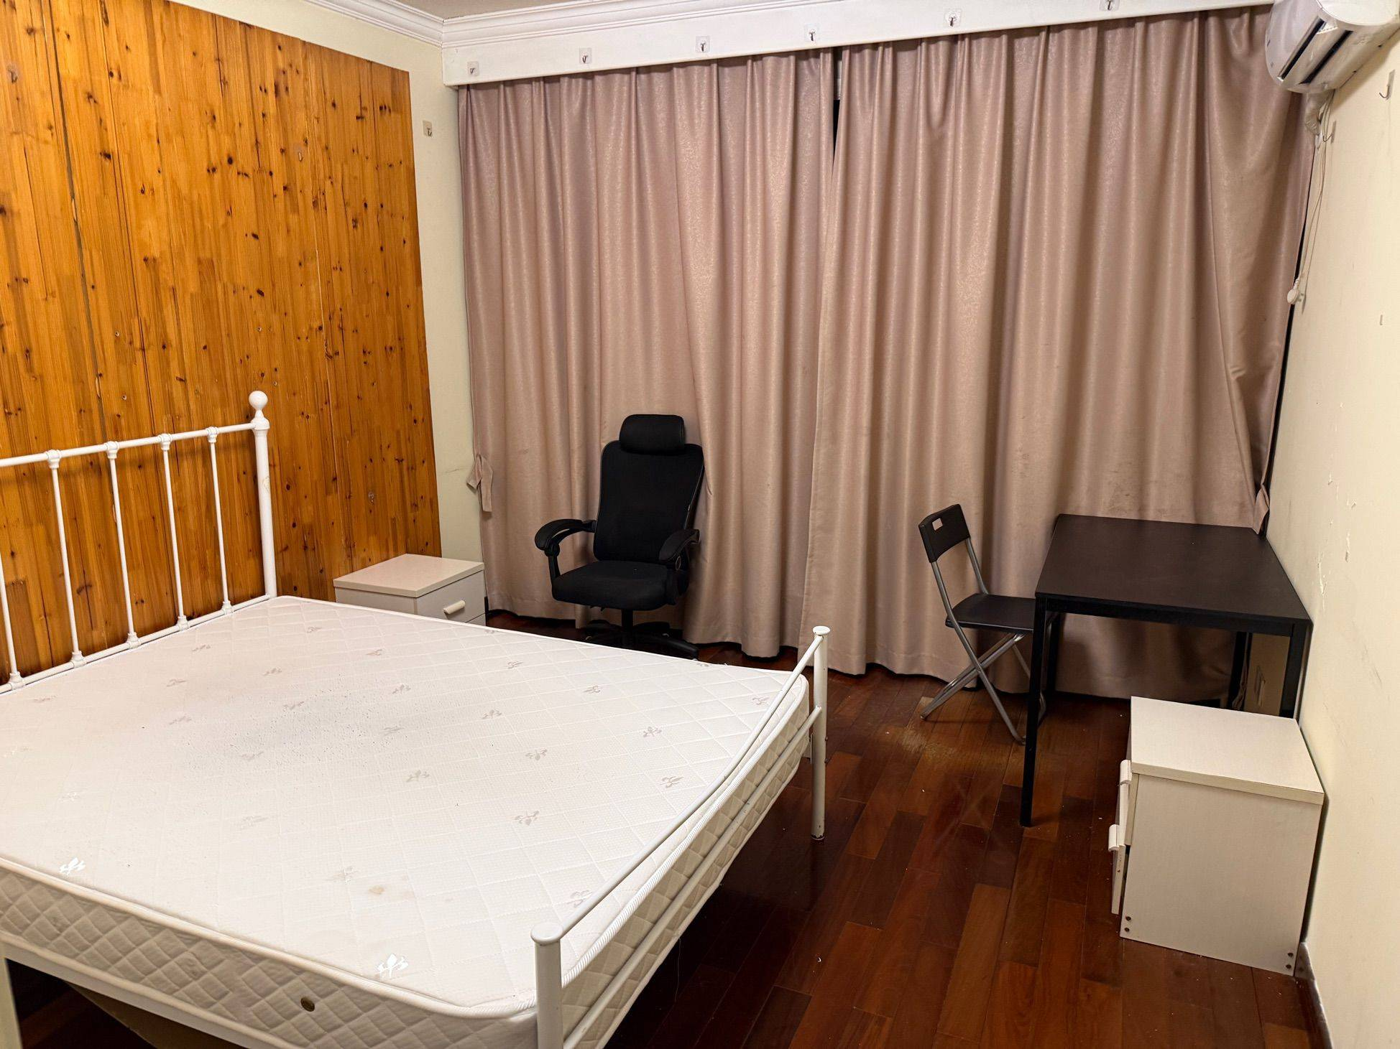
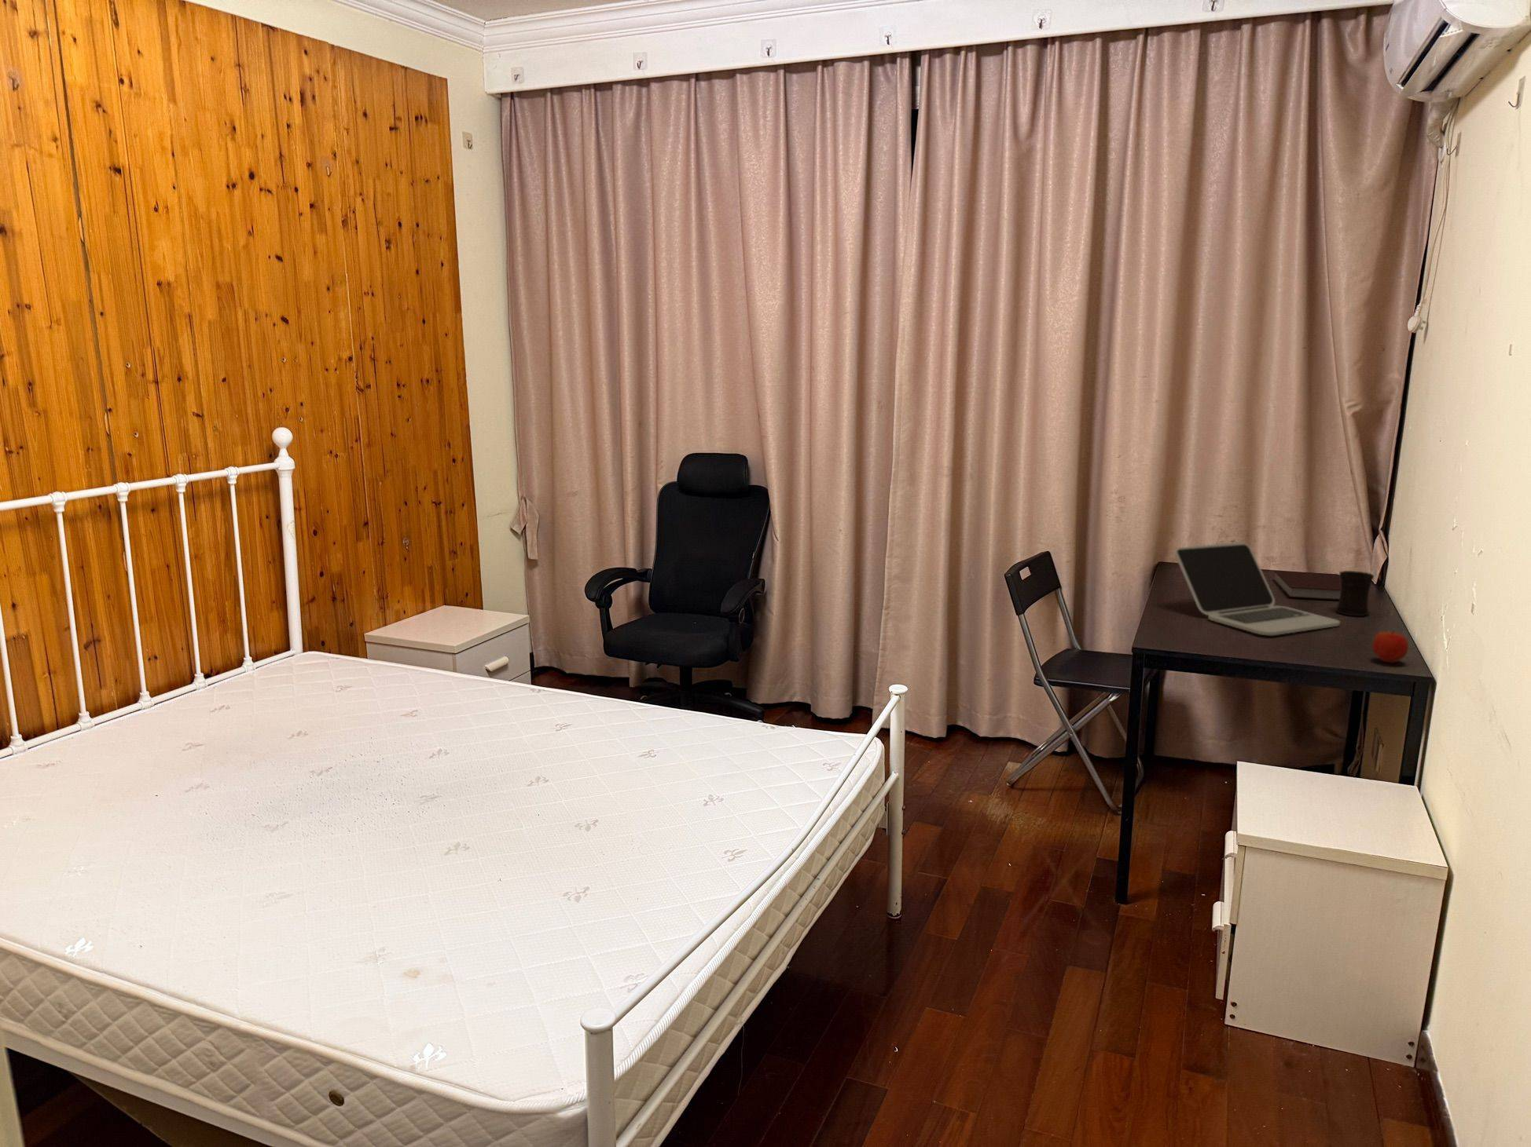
+ laptop [1174,541,1341,636]
+ apple [1372,630,1409,664]
+ mug [1335,570,1374,617]
+ notebook [1273,570,1341,600]
